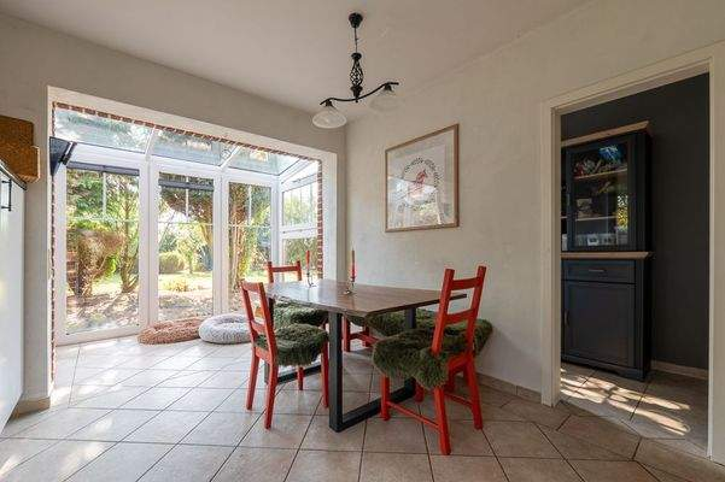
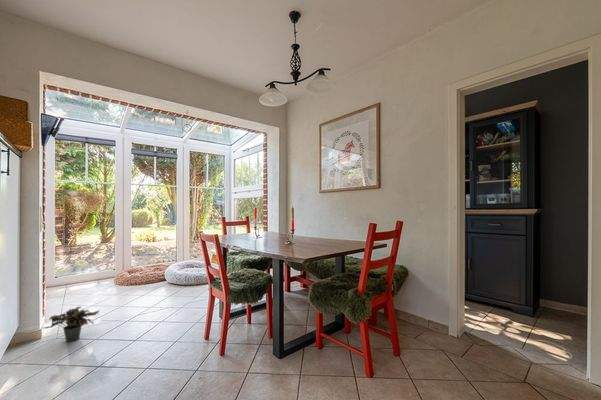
+ potted plant [42,306,100,343]
